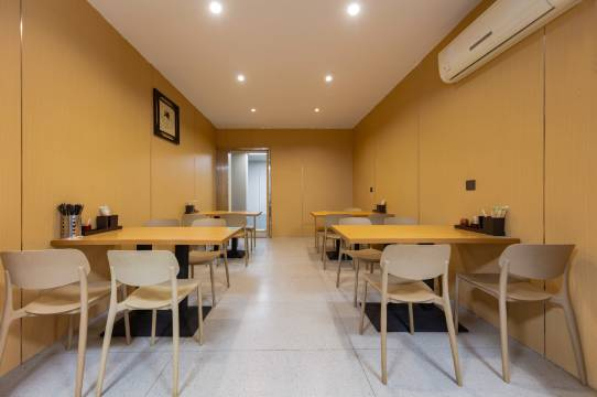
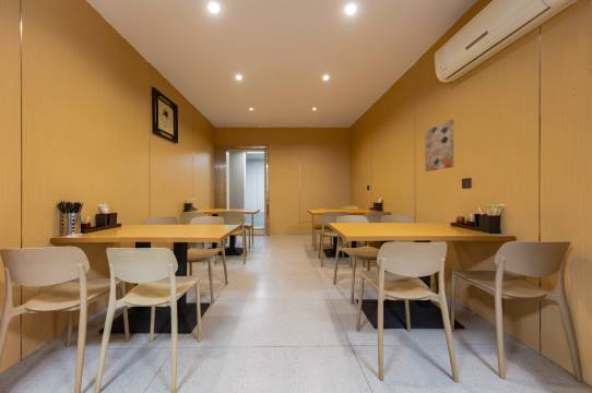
+ wall art [424,119,454,172]
